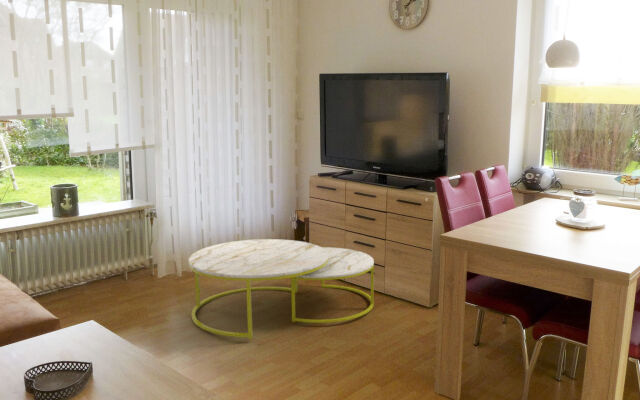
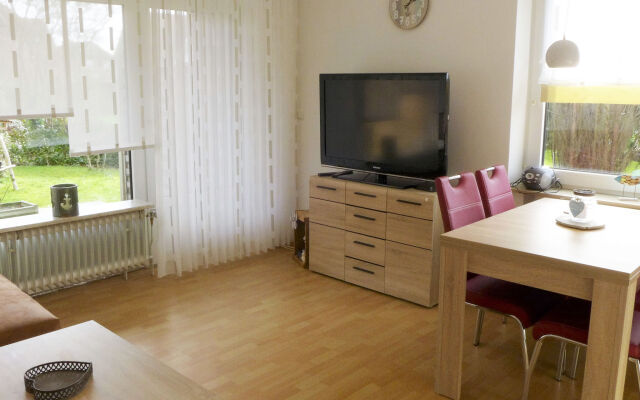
- coffee table [188,238,375,340]
